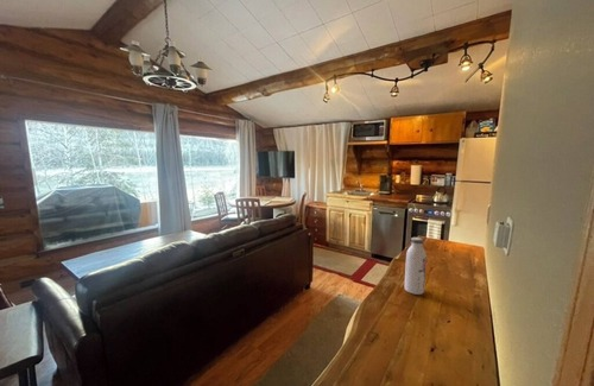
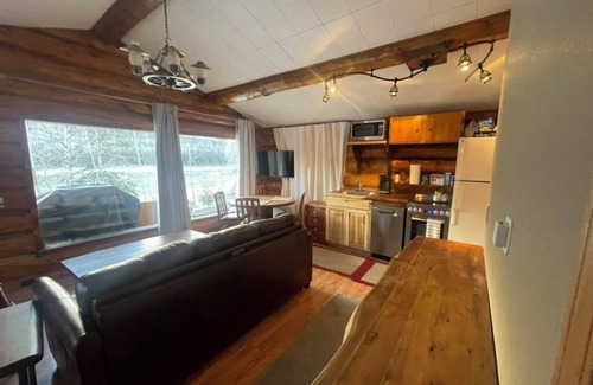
- water bottle [404,236,428,296]
